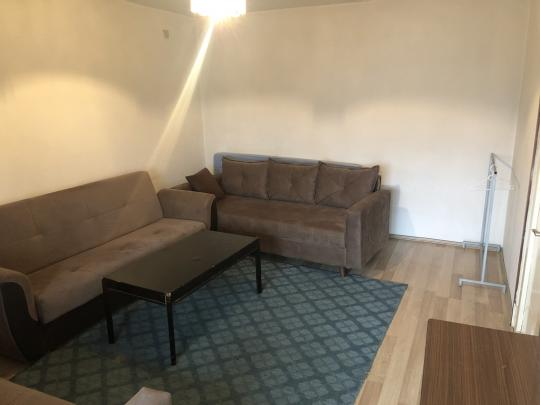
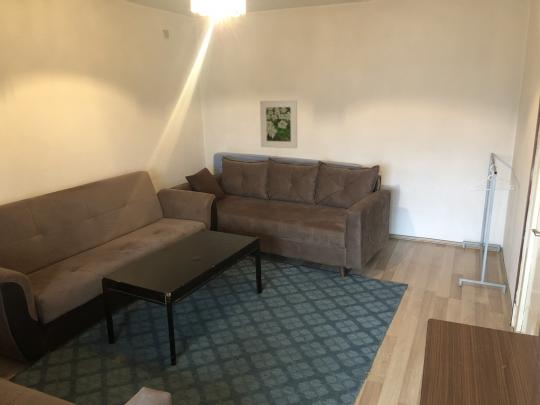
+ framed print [259,99,298,149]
